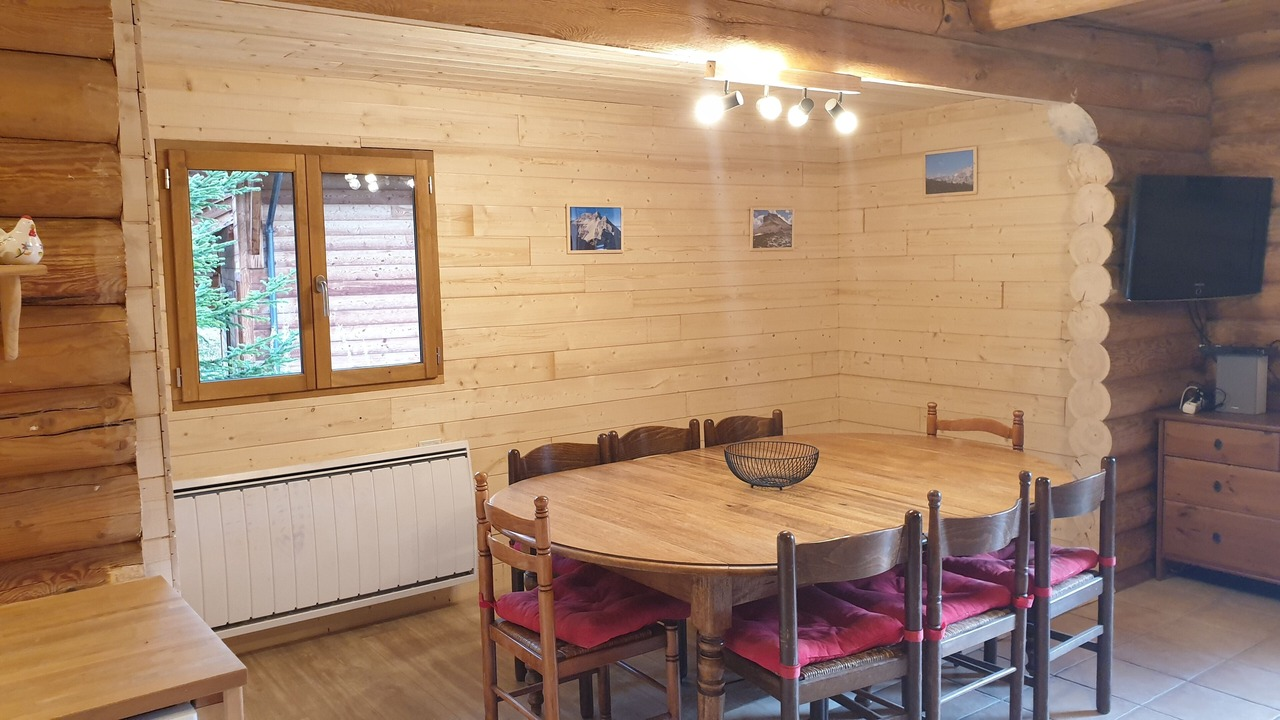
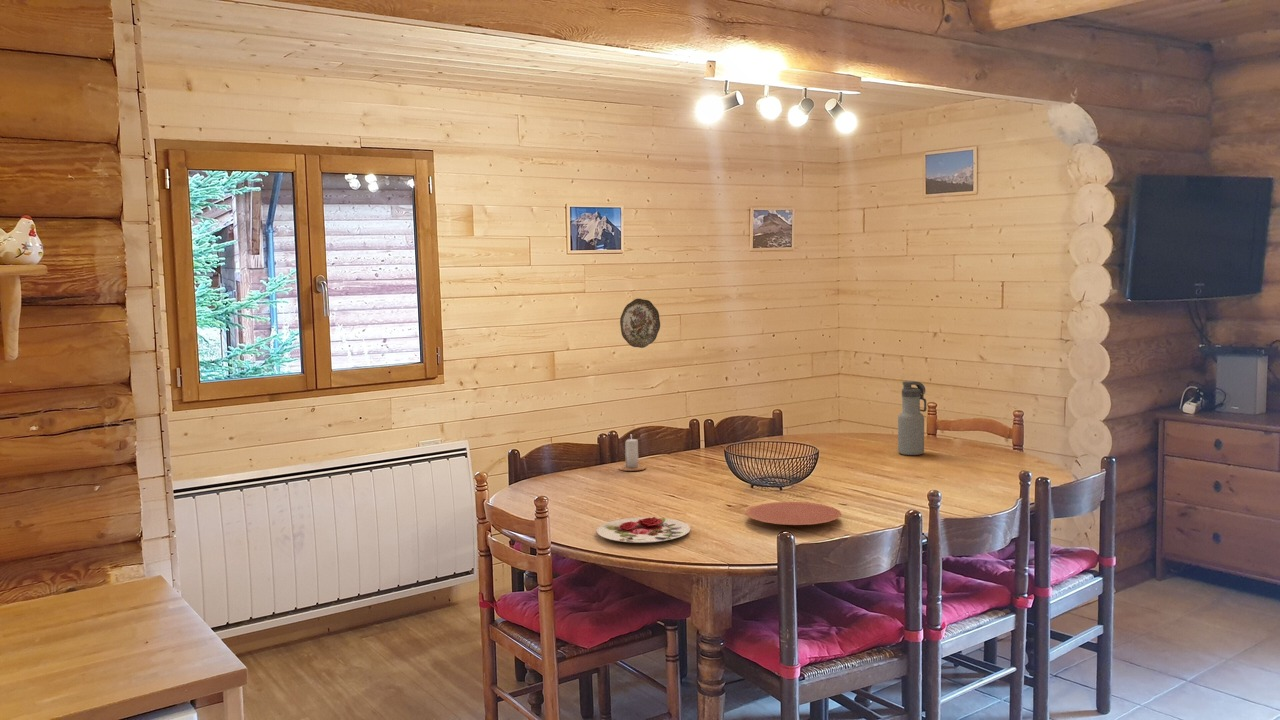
+ candle [618,435,647,472]
+ plate [595,516,691,544]
+ water bottle [897,380,927,456]
+ decorative plate [619,298,661,349]
+ plate [746,501,842,526]
